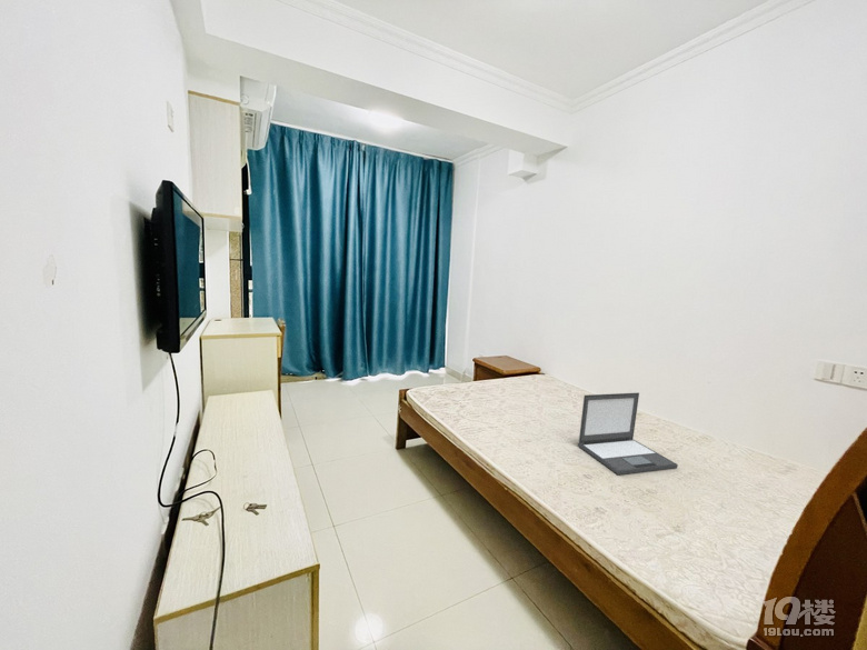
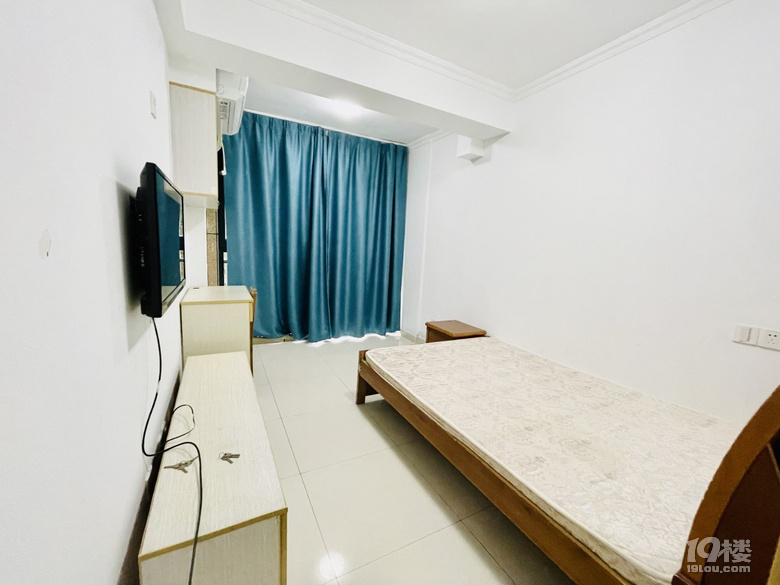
- laptop [577,392,679,476]
